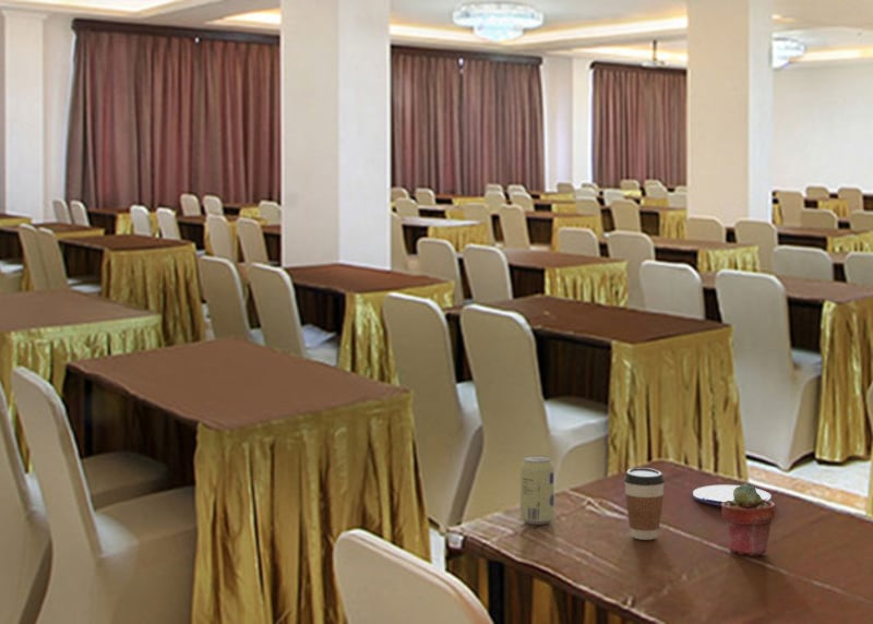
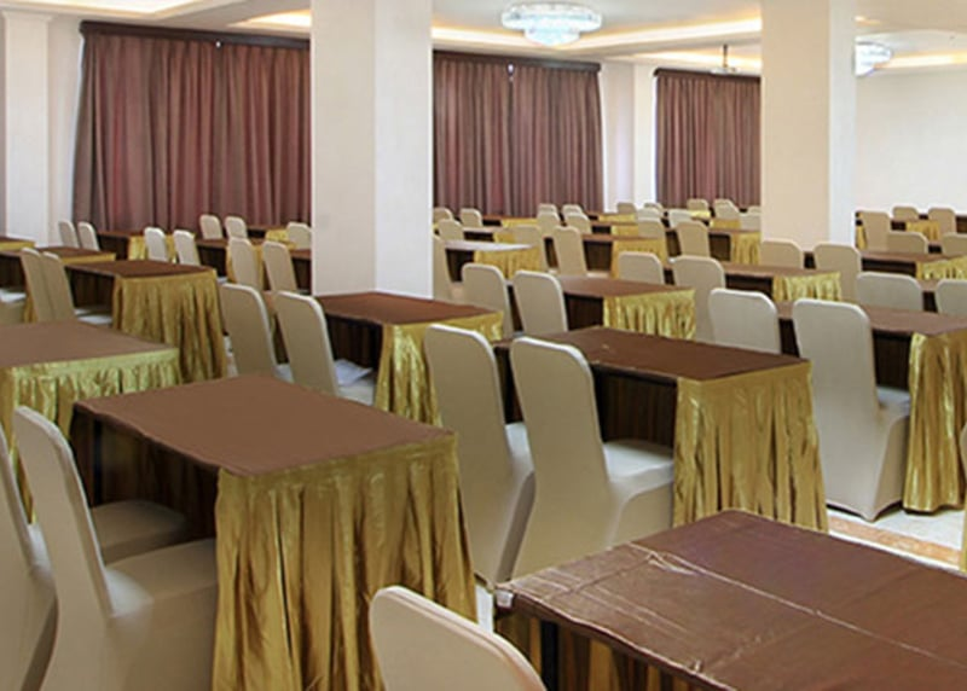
- saucer [692,484,773,506]
- potted succulent [720,482,776,556]
- beverage can [519,455,555,526]
- coffee cup [623,467,666,541]
